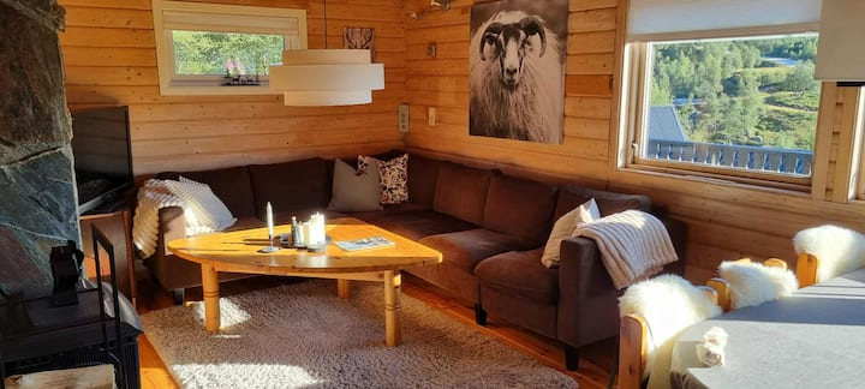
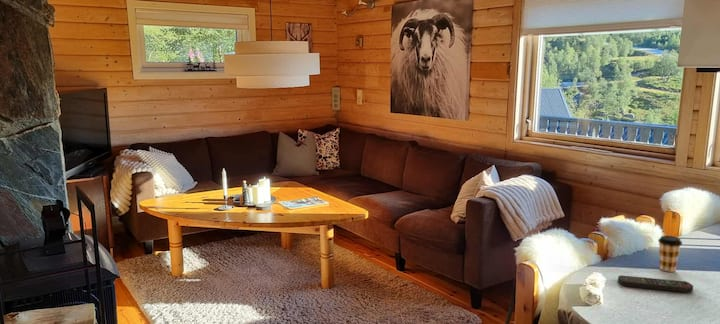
+ coffee cup [657,235,683,273]
+ remote control [617,274,694,293]
